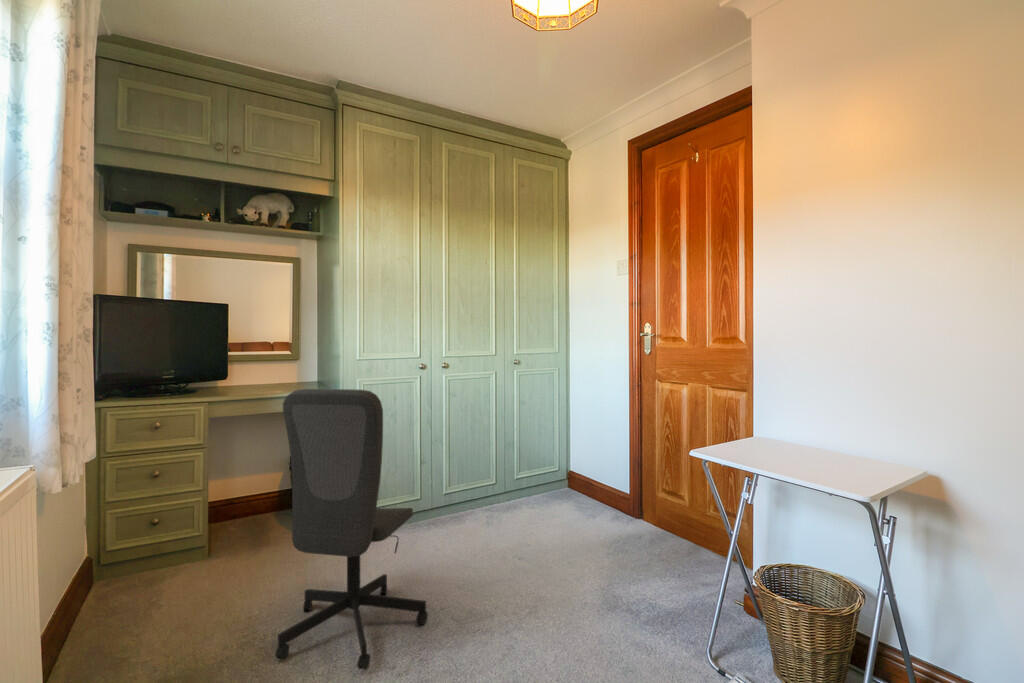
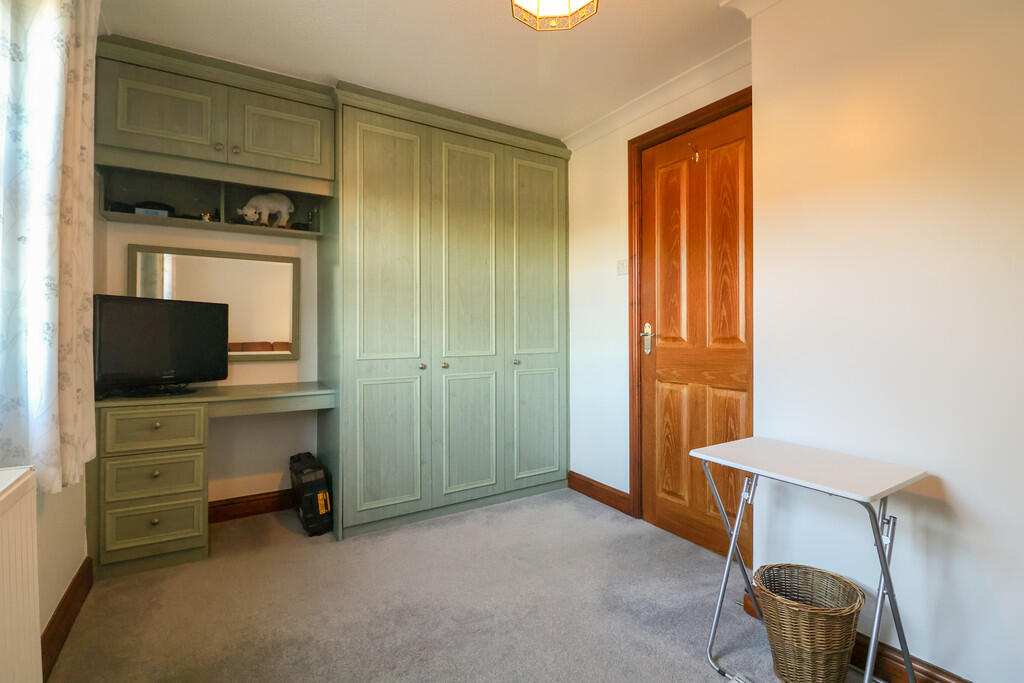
- office chair [274,388,429,671]
